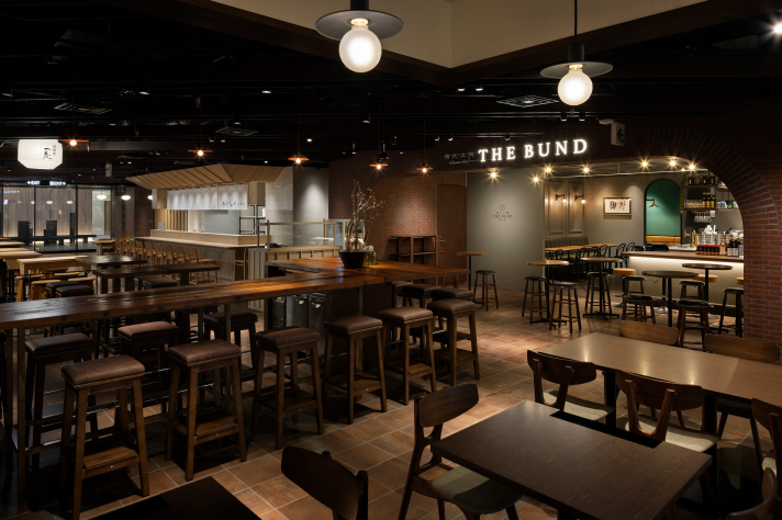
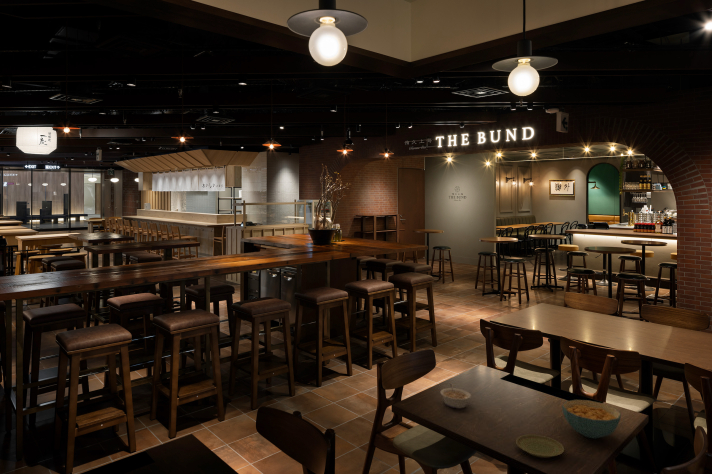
+ cereal bowl [561,399,622,439]
+ legume [439,383,472,409]
+ plate [515,434,565,459]
